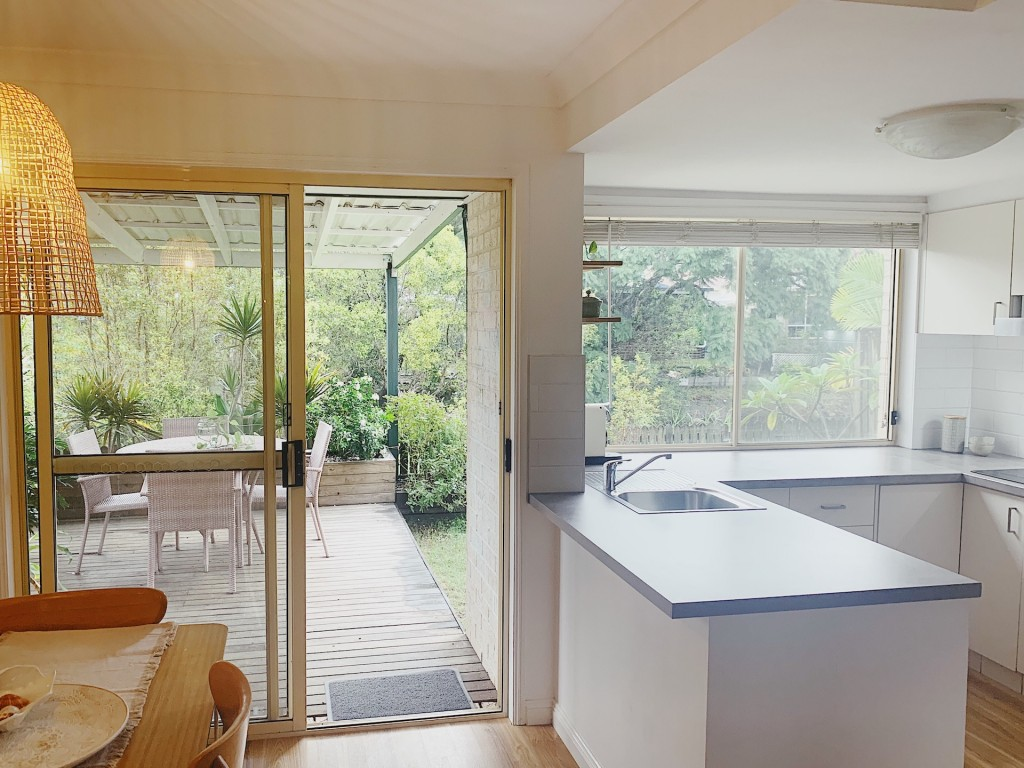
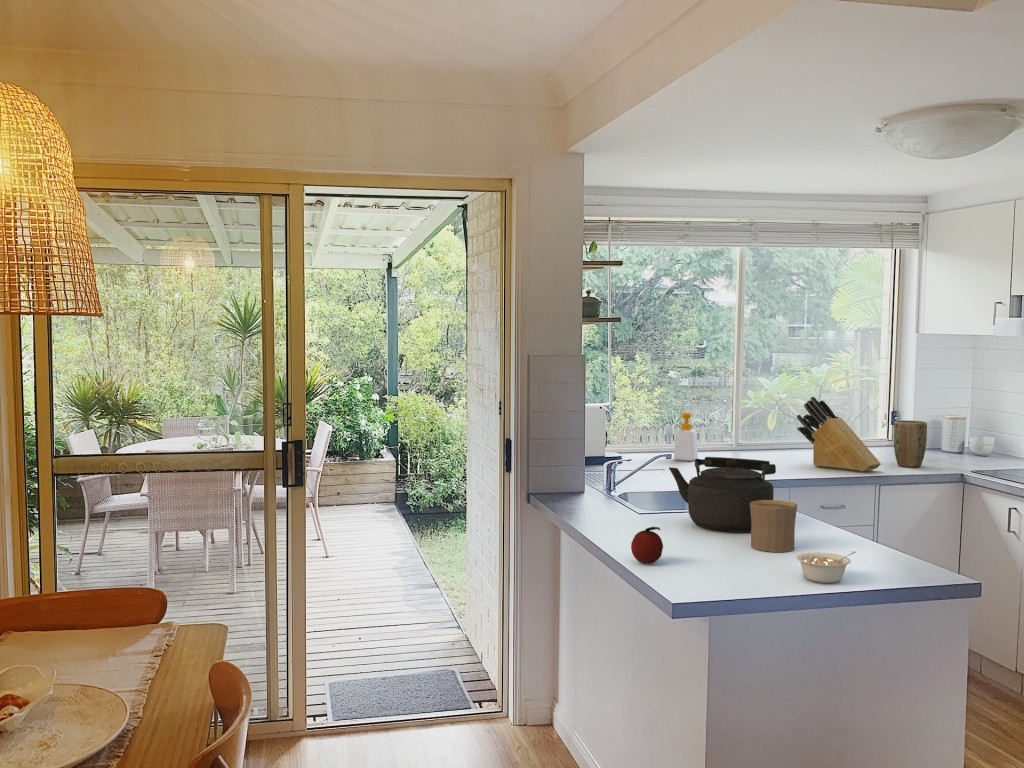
+ cup [750,499,798,553]
+ fruit [630,526,664,564]
+ soap bottle [673,411,699,462]
+ plant pot [893,419,928,468]
+ knife block [796,396,882,472]
+ legume [795,550,857,584]
+ kettle [668,456,777,533]
